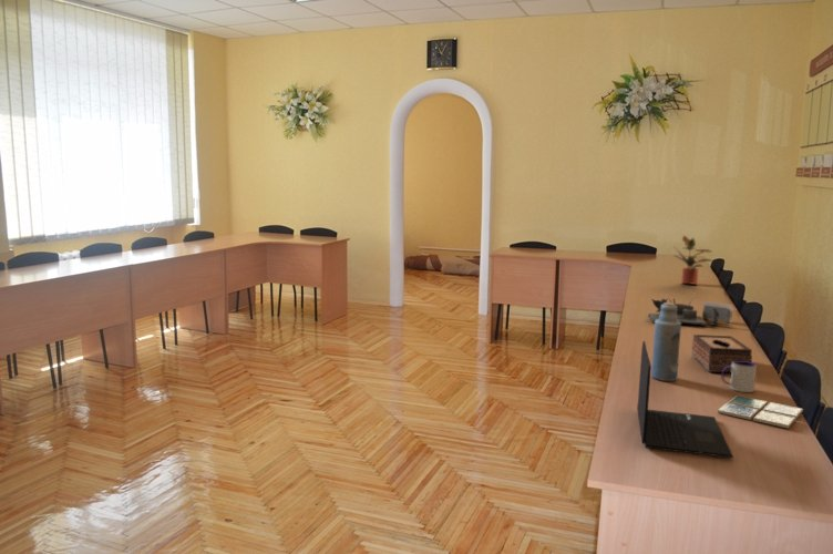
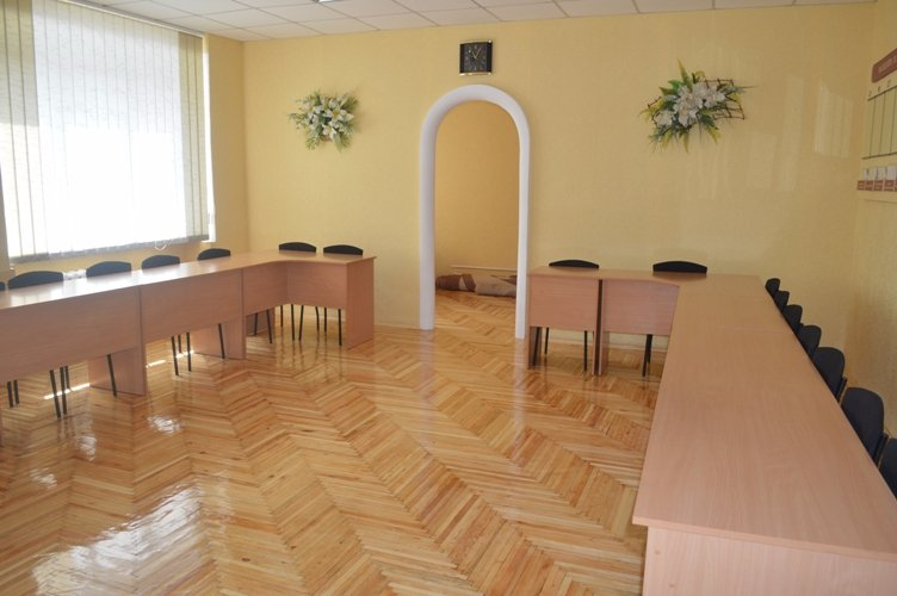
- laptop [636,340,734,459]
- tissue box [690,334,753,373]
- bottle [650,301,682,382]
- drink coaster [717,394,804,429]
- potted plant [673,234,714,286]
- mug [720,361,758,393]
- desk organizer [645,295,734,327]
